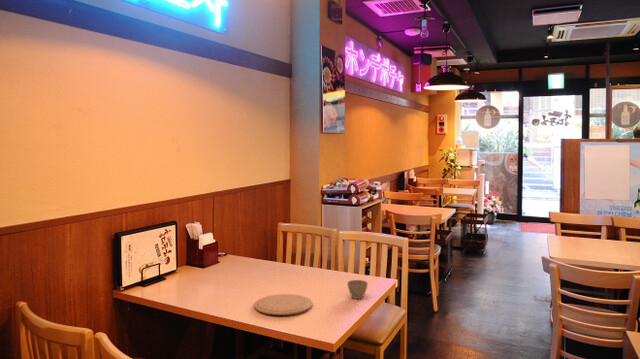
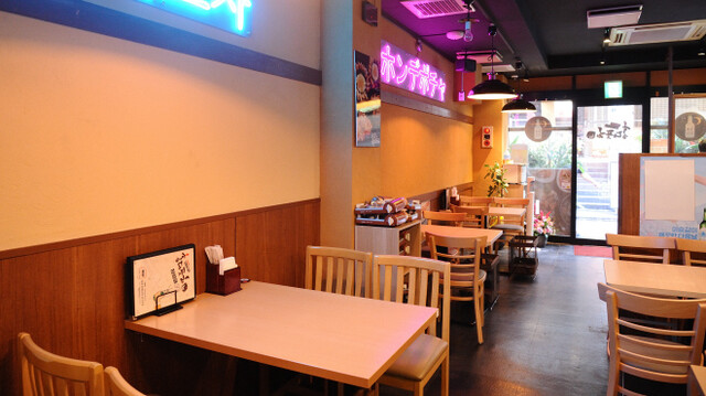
- plate [253,293,313,316]
- flower pot [346,279,369,300]
